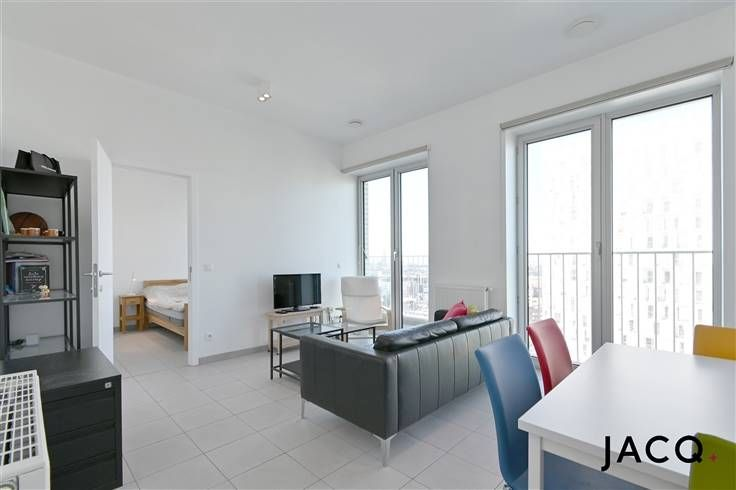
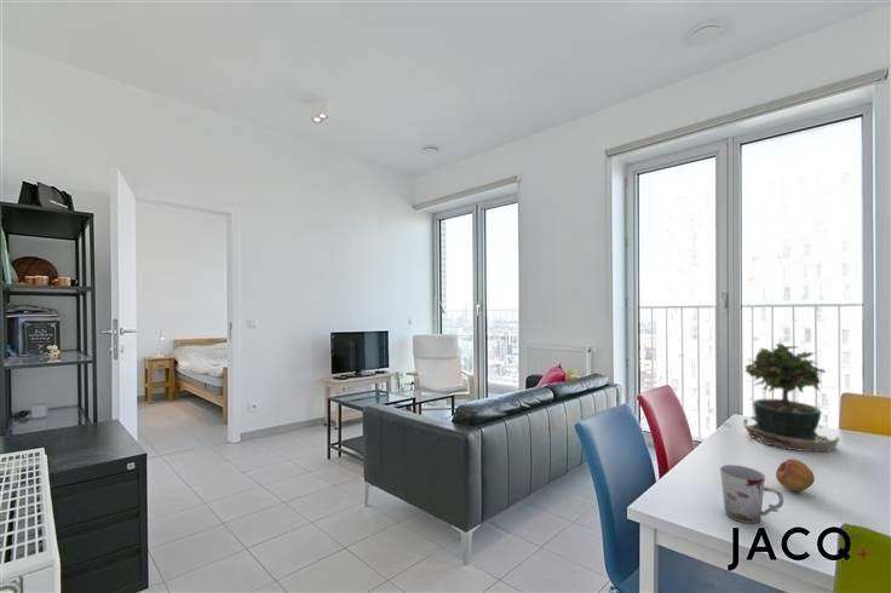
+ cup [719,464,784,524]
+ potted plant [724,341,841,453]
+ fruit [775,457,816,493]
